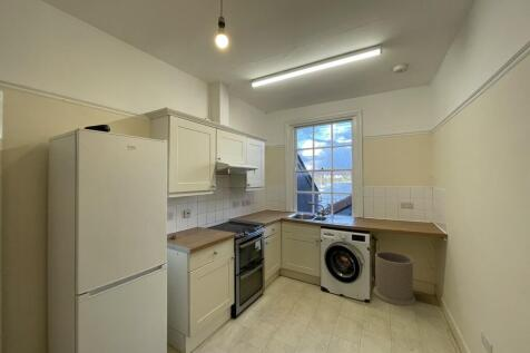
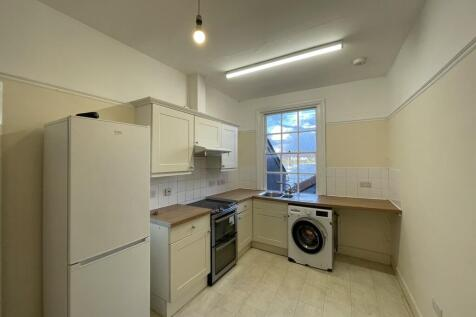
- trash can [372,251,416,306]
